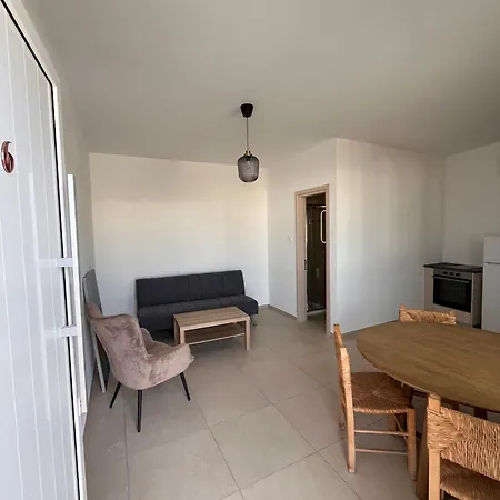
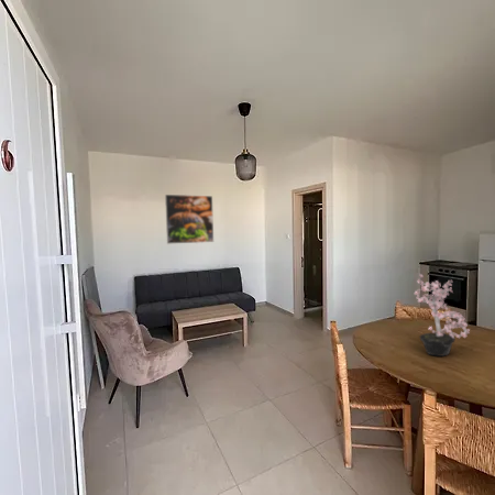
+ potted plant [414,273,471,358]
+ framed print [164,194,215,245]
